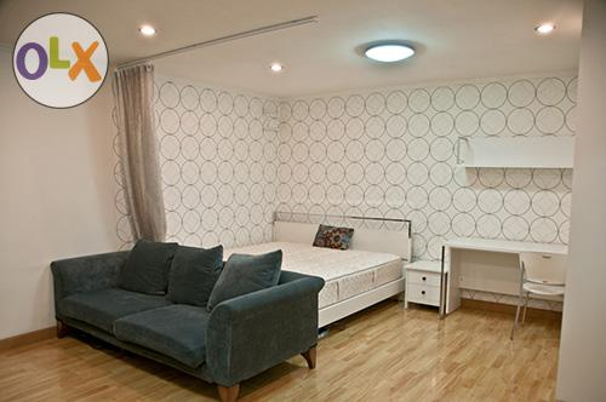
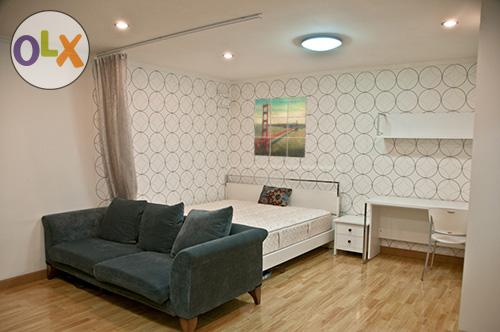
+ wall art [253,95,308,159]
